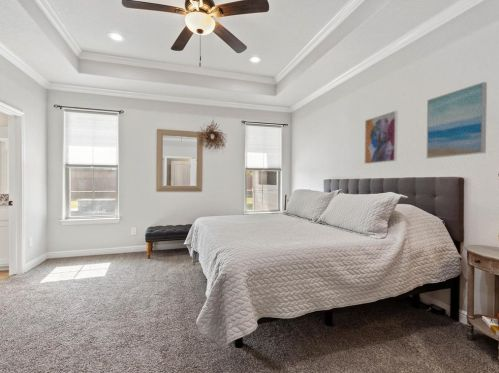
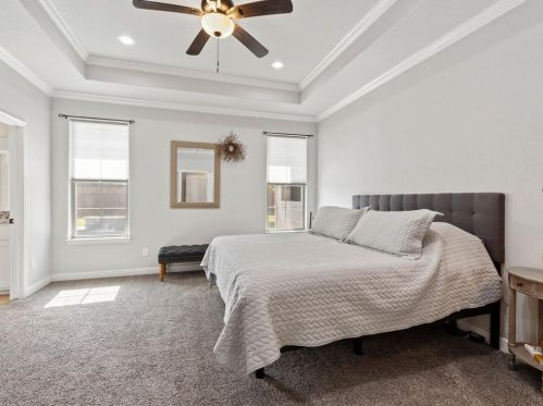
- wall art [426,81,488,159]
- wall art [363,110,399,165]
